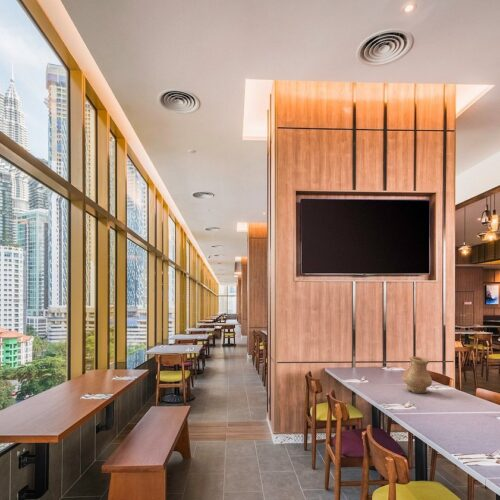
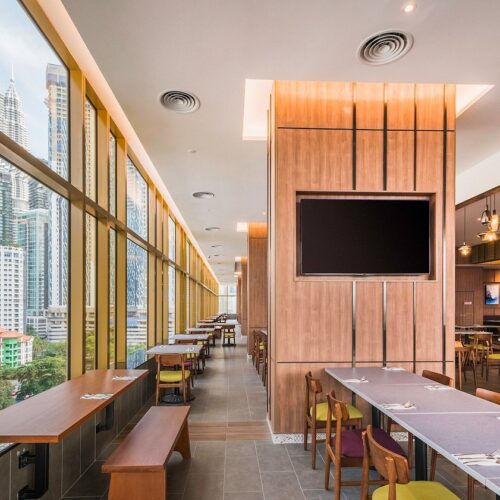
- vase [401,356,433,394]
